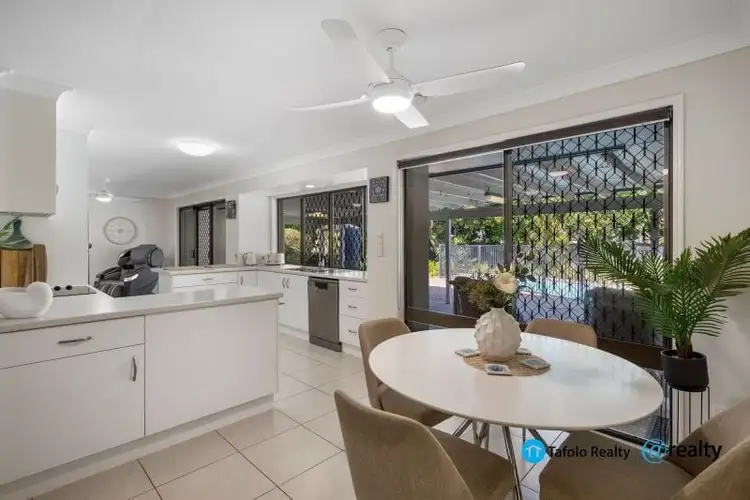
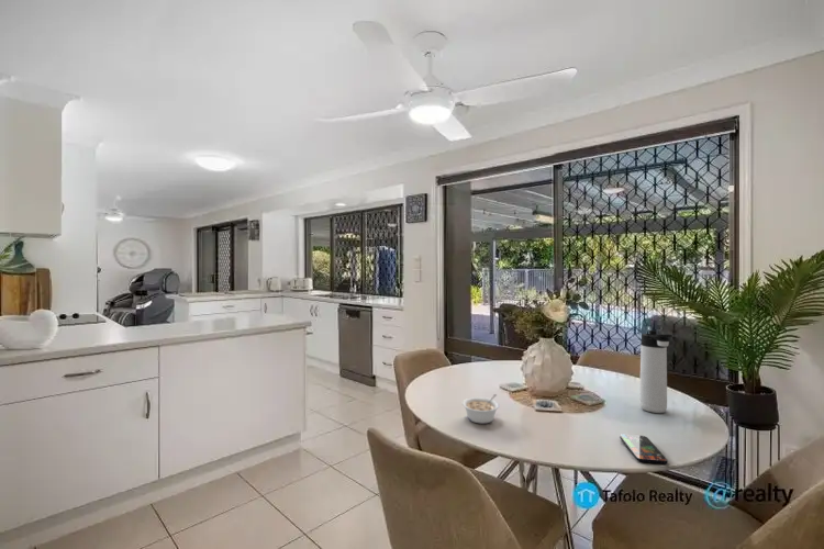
+ thermos bottle [638,329,673,414]
+ smartphone [619,434,669,466]
+ legume [461,393,501,425]
